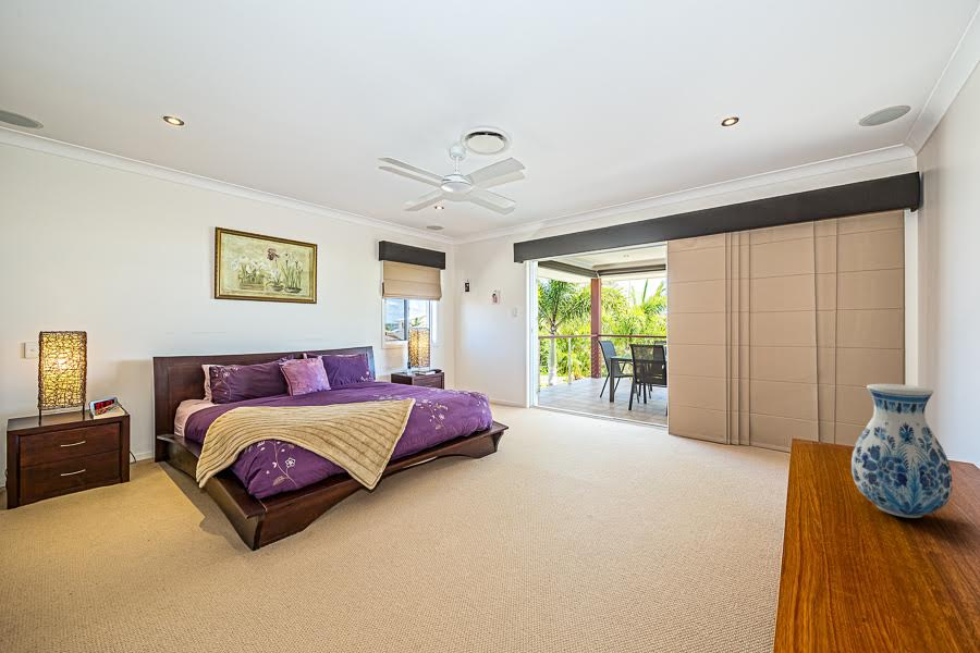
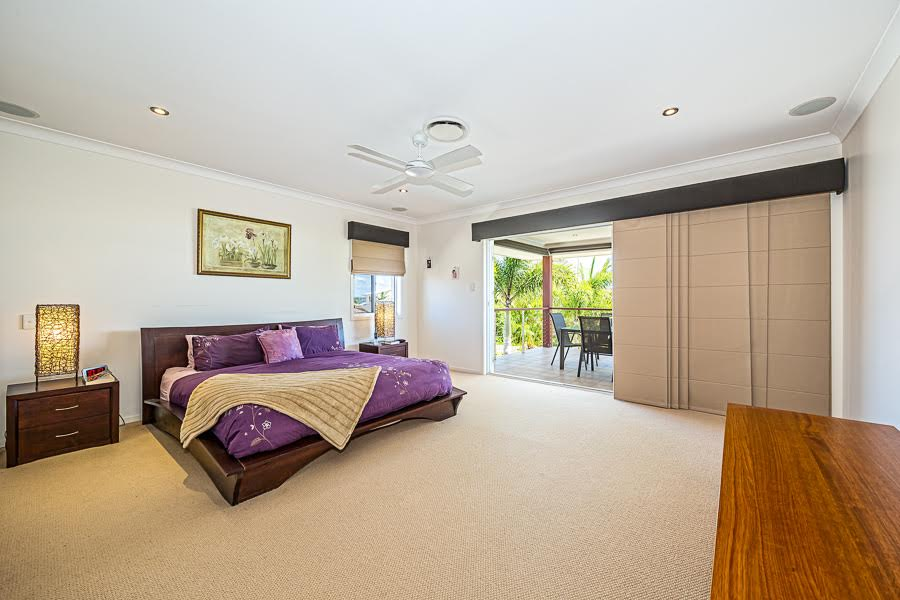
- vase [850,383,953,519]
